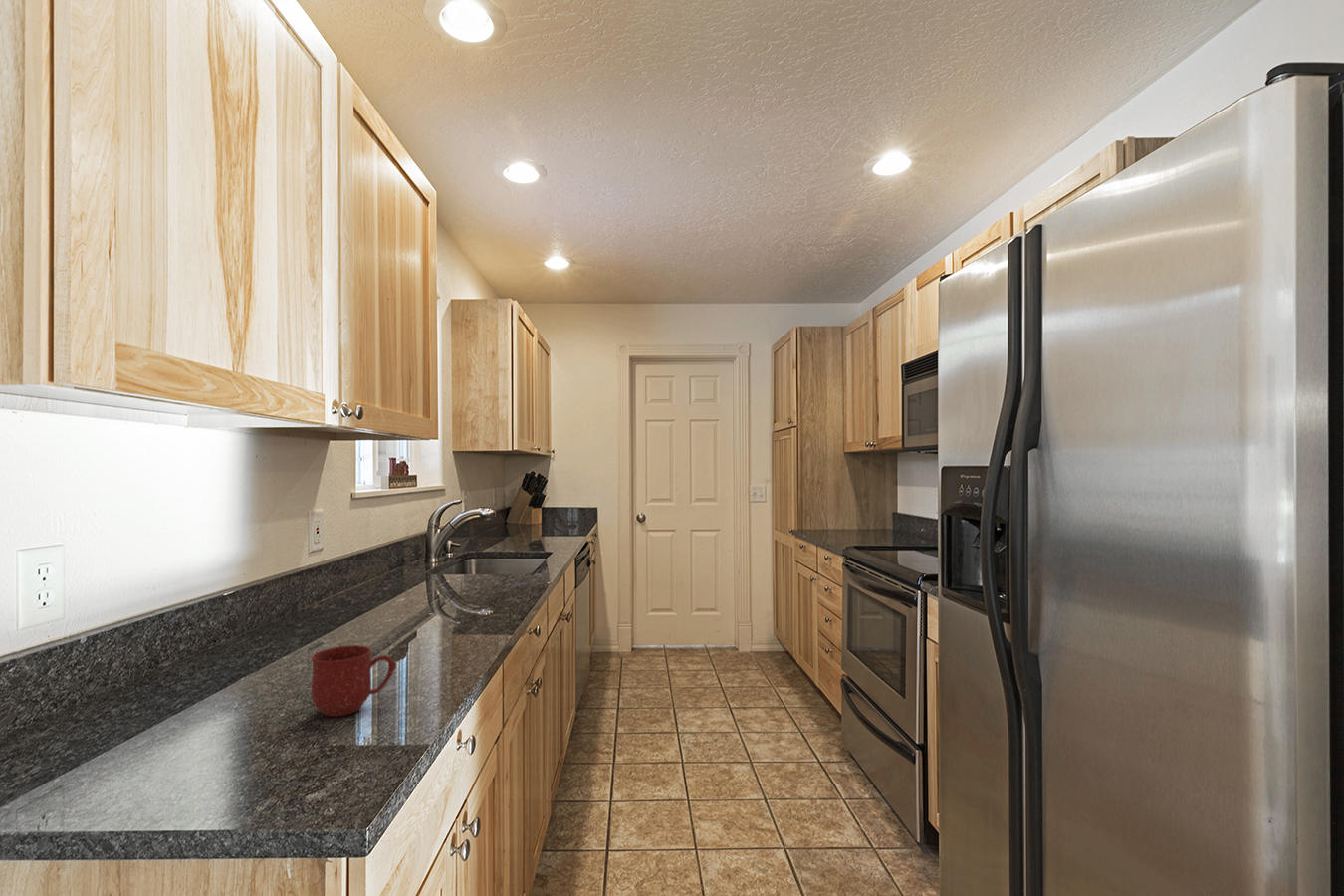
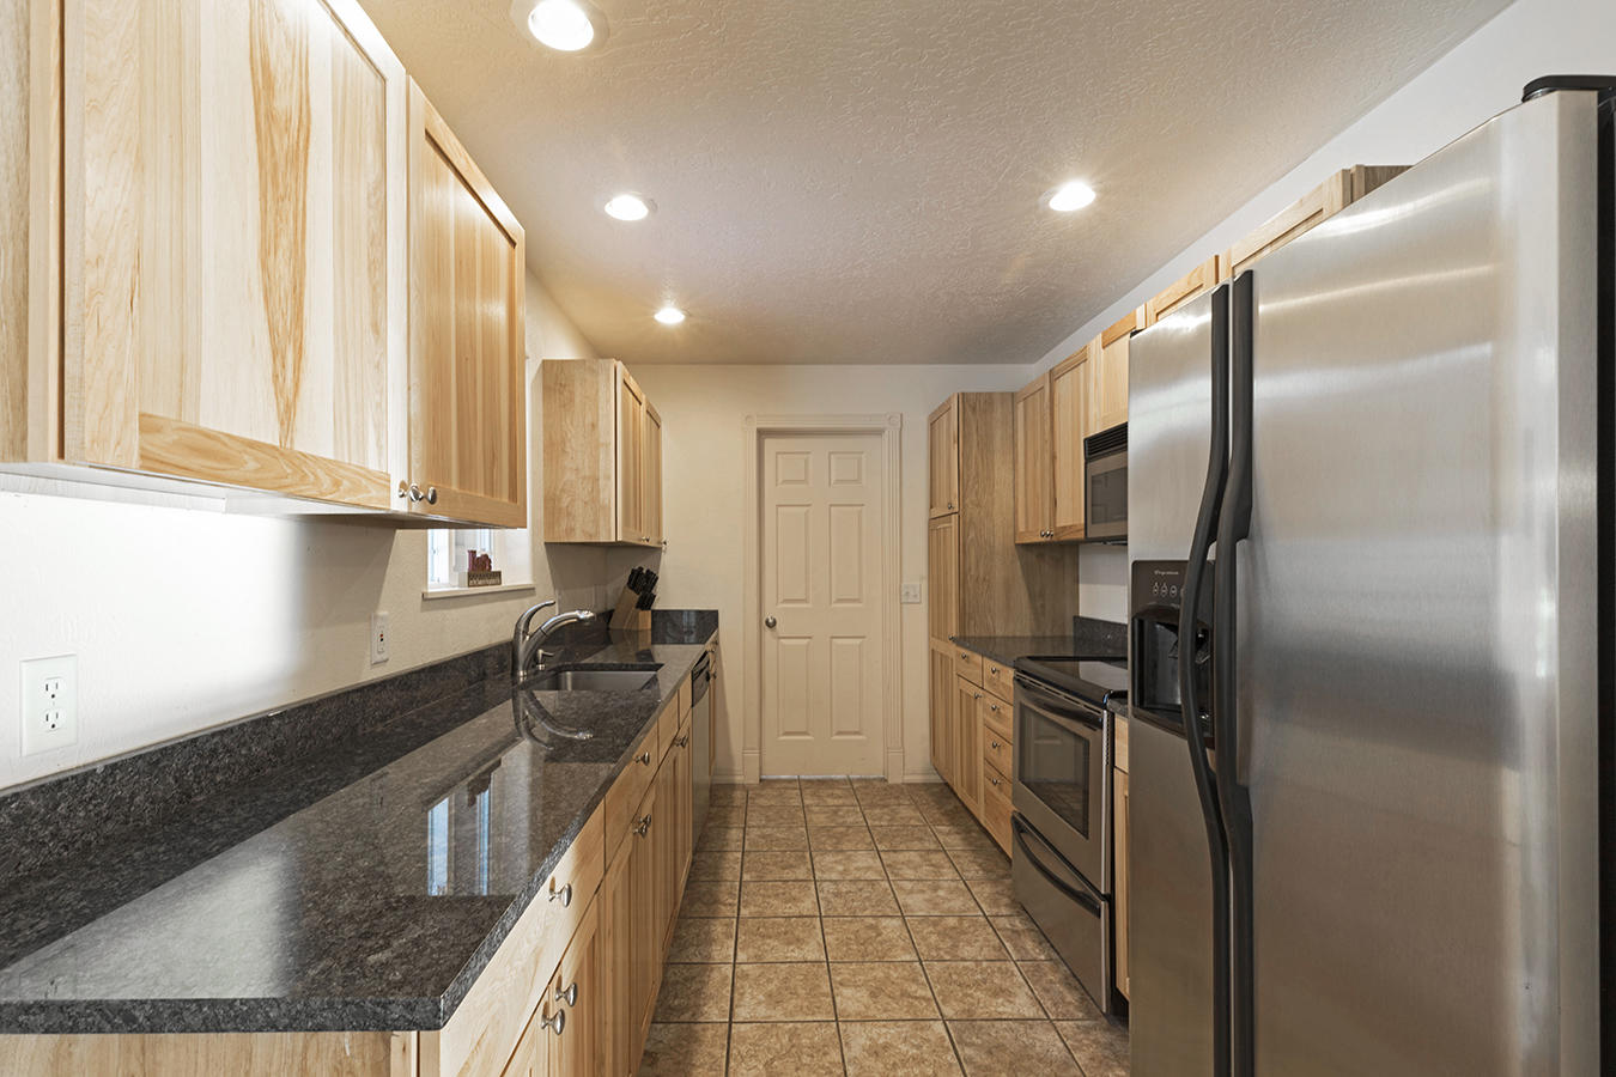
- mug [311,644,395,718]
